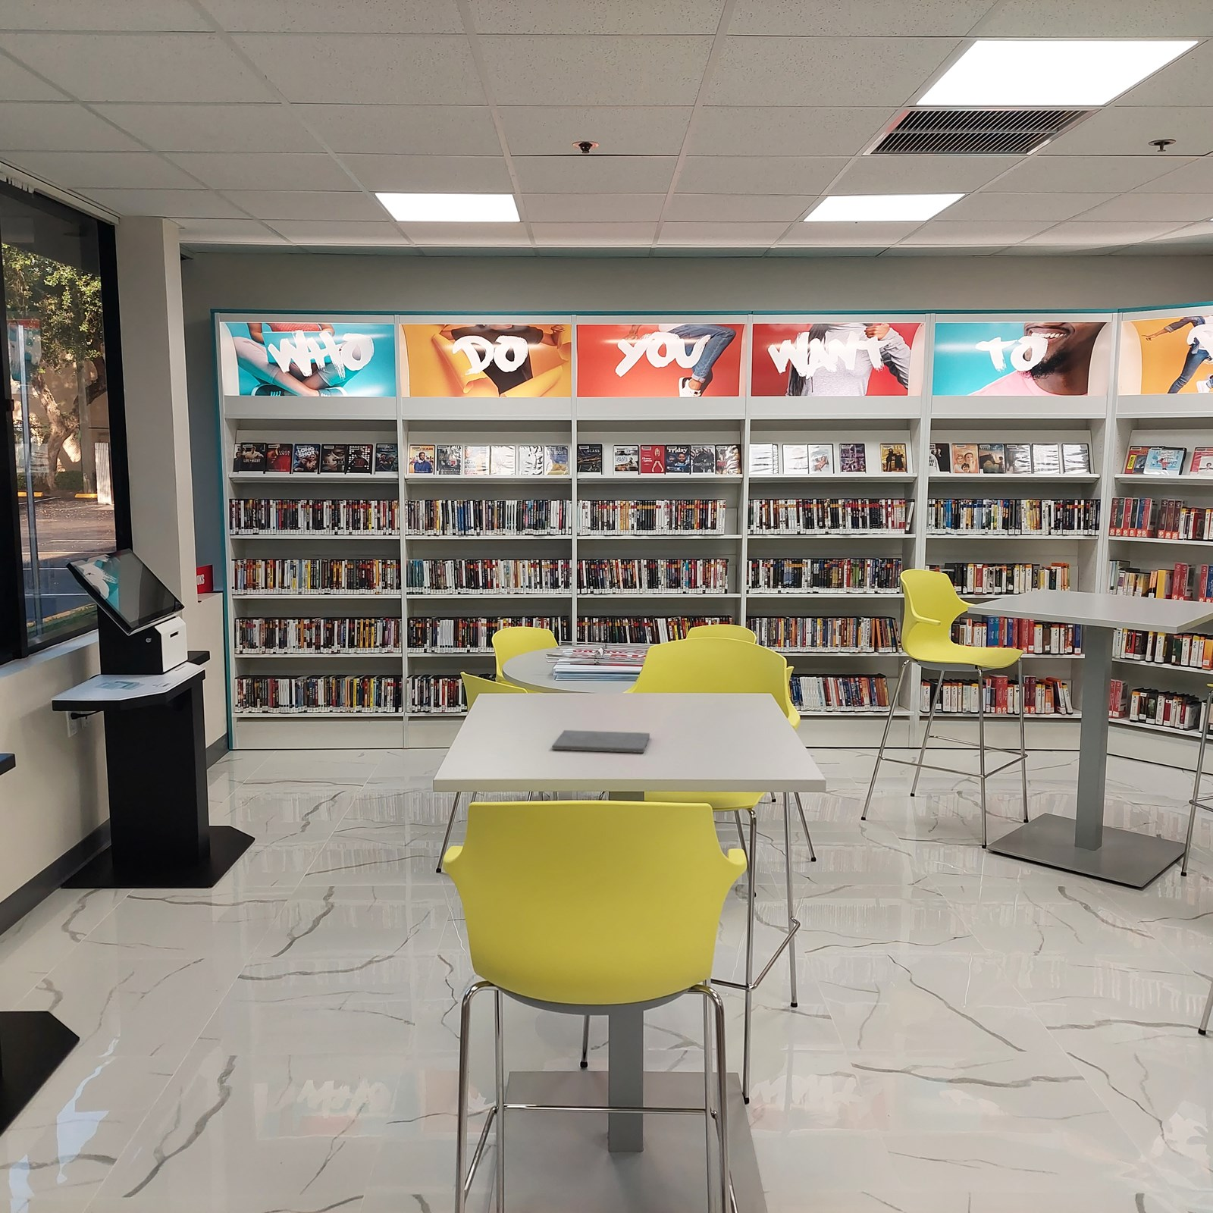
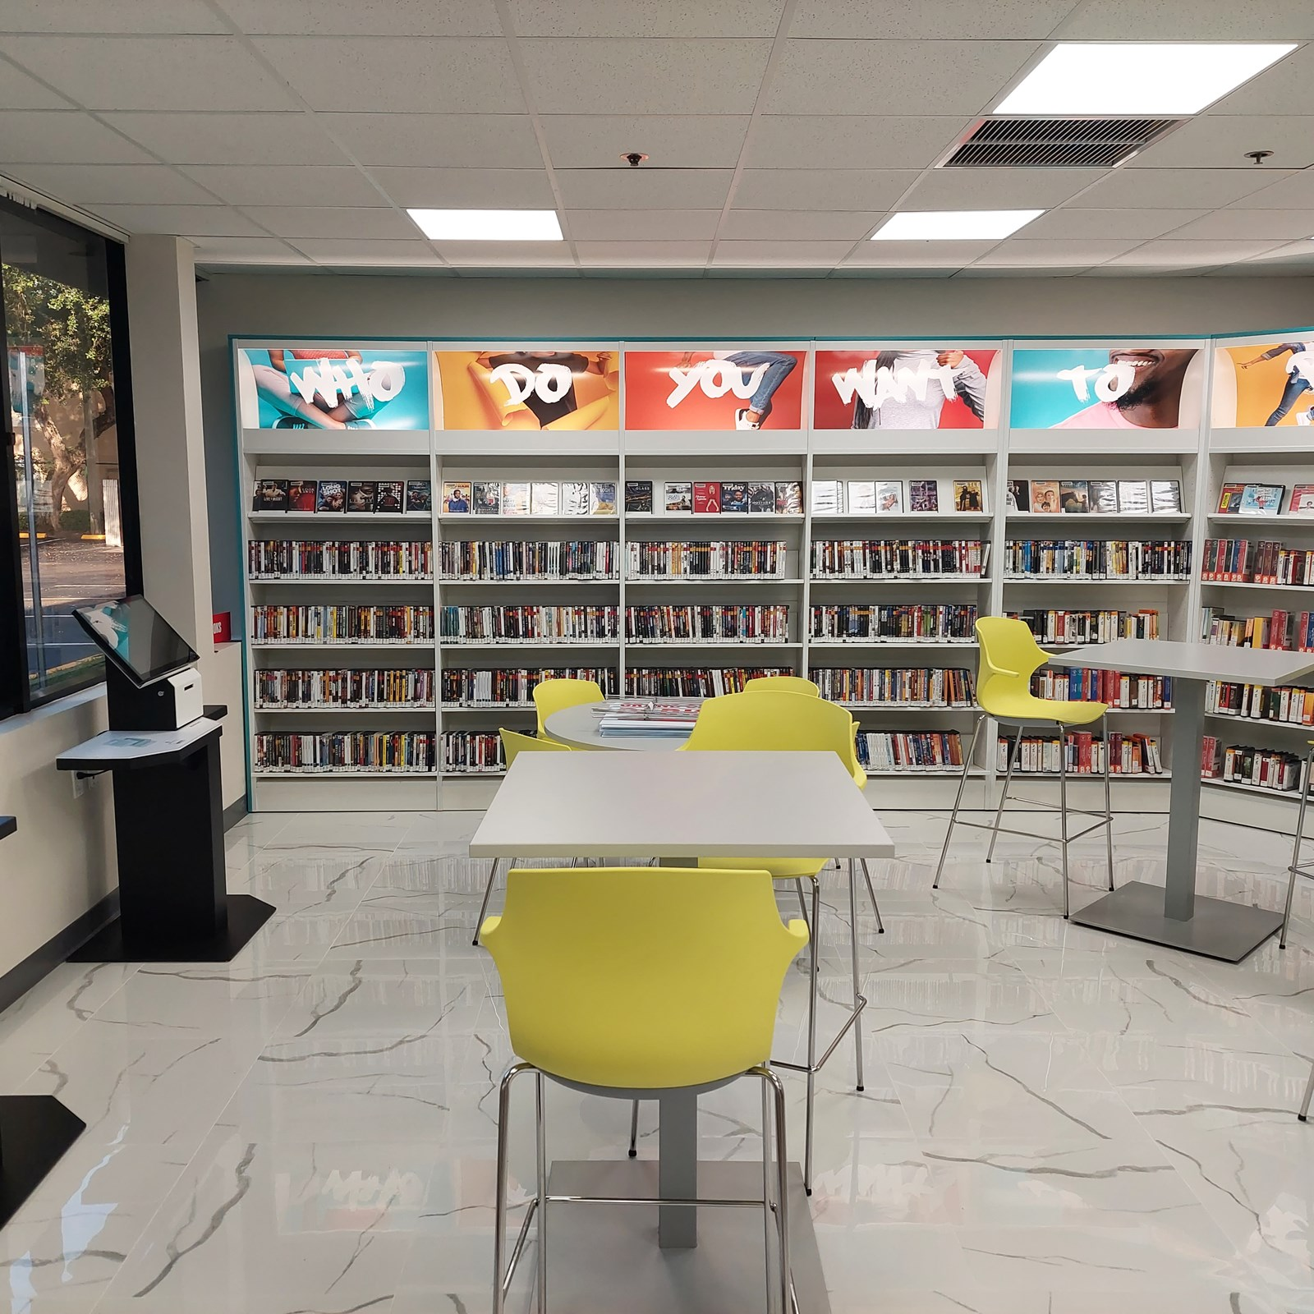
- notepad [552,730,651,753]
